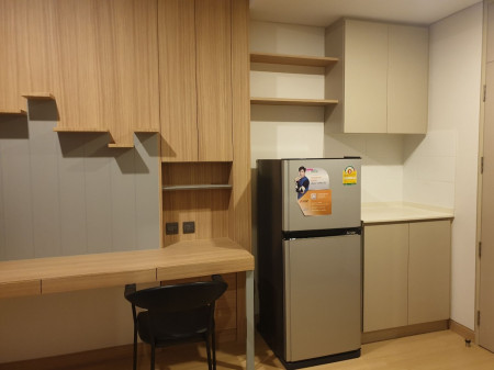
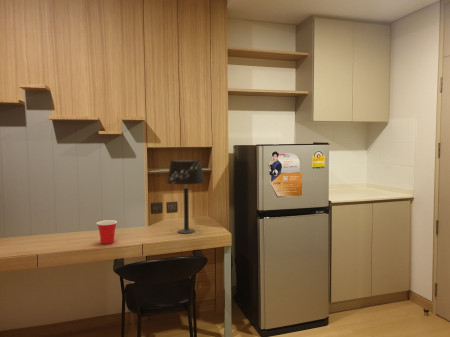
+ table lamp [166,159,206,234]
+ cup [96,219,118,245]
